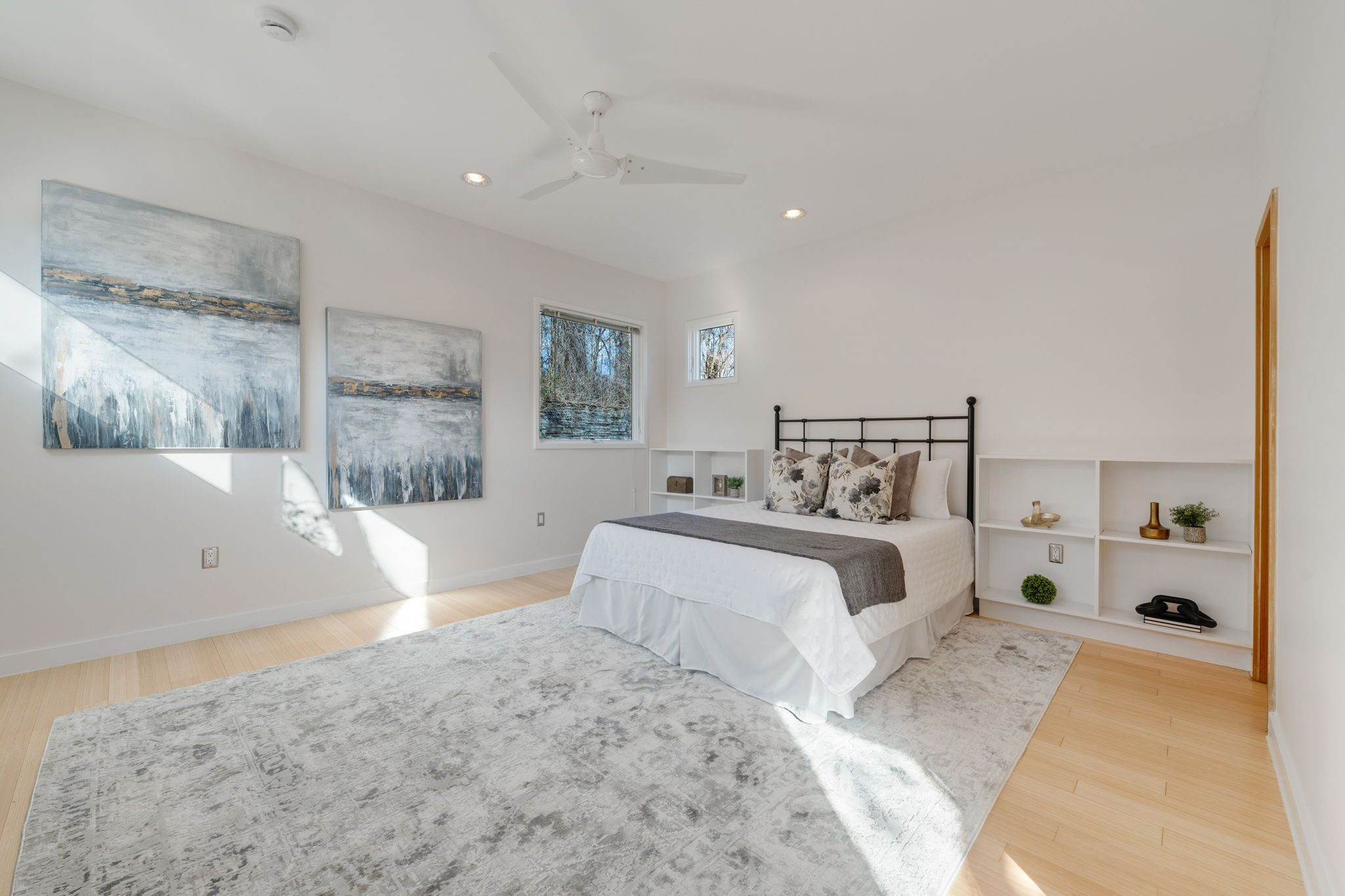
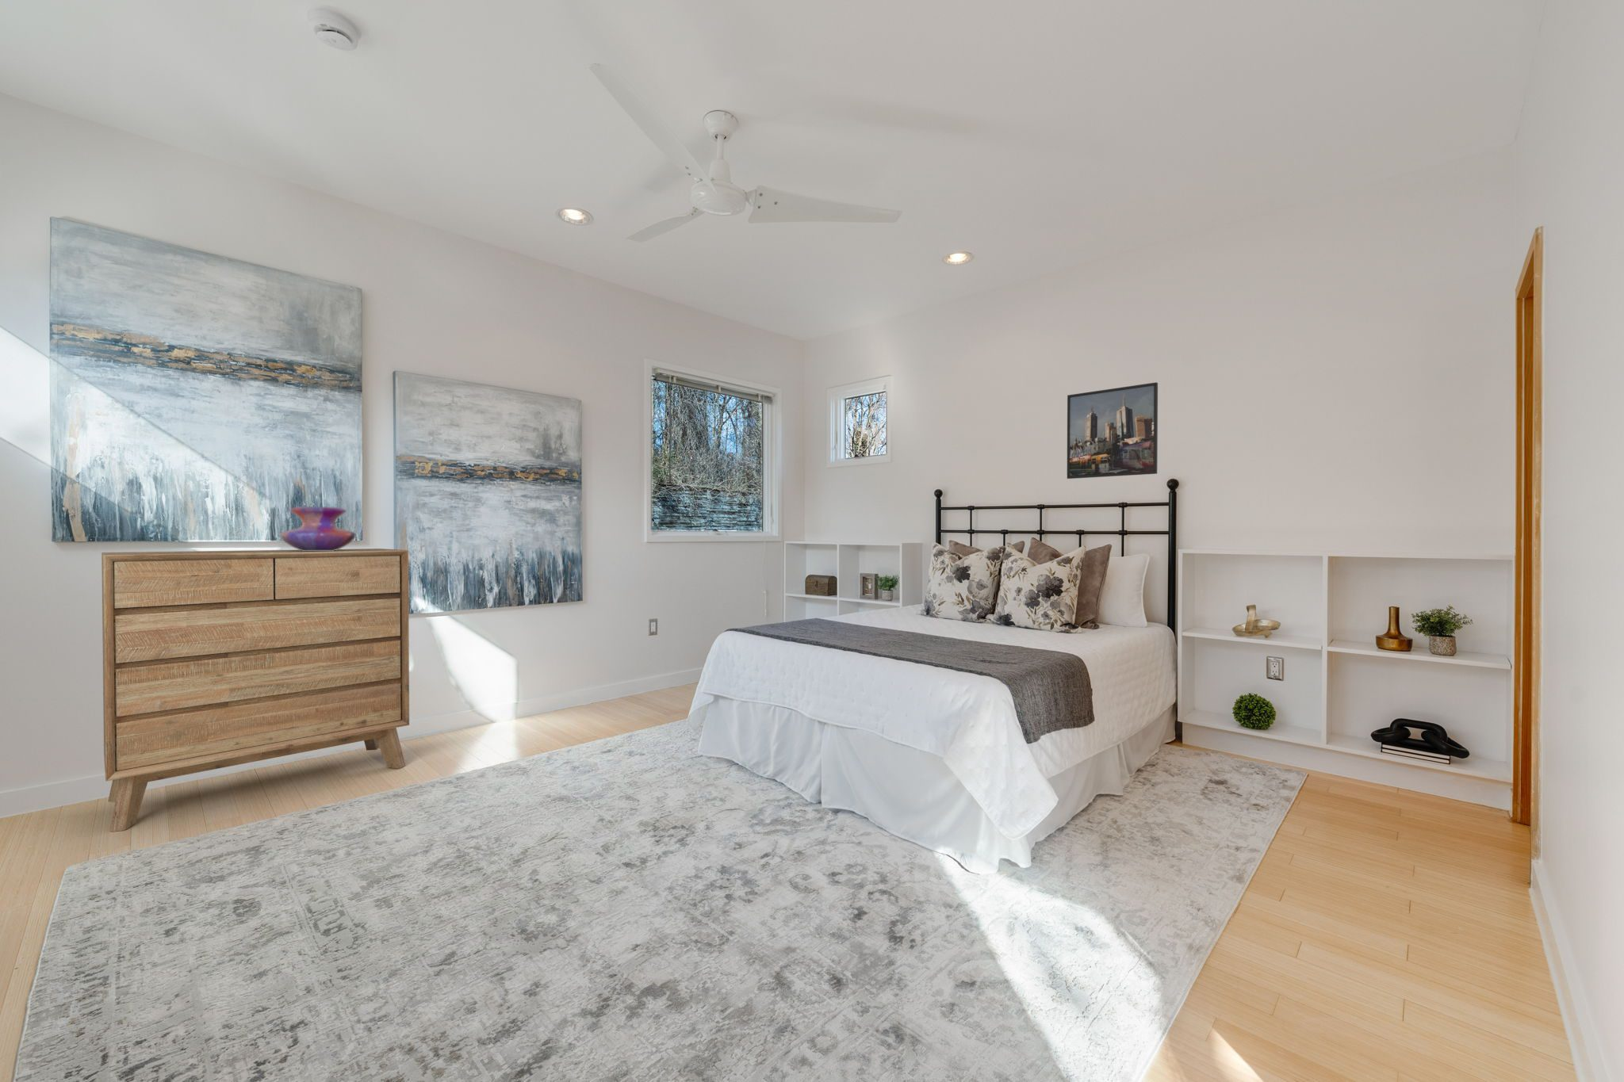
+ decorative vase [279,506,357,551]
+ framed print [1066,382,1158,479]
+ dresser [100,548,411,832]
